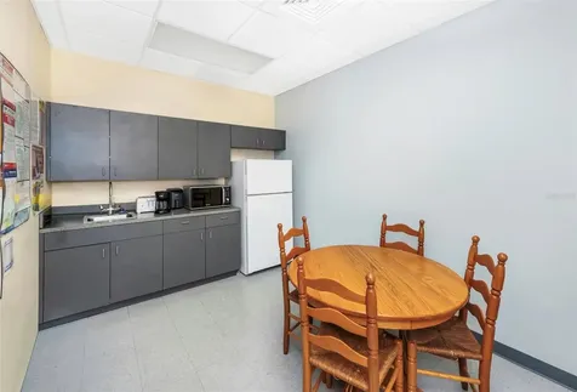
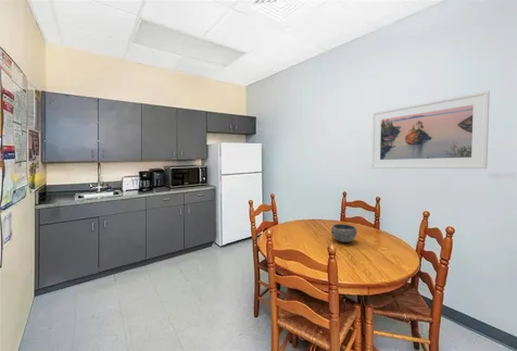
+ bowl [329,223,358,243]
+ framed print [370,89,491,170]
